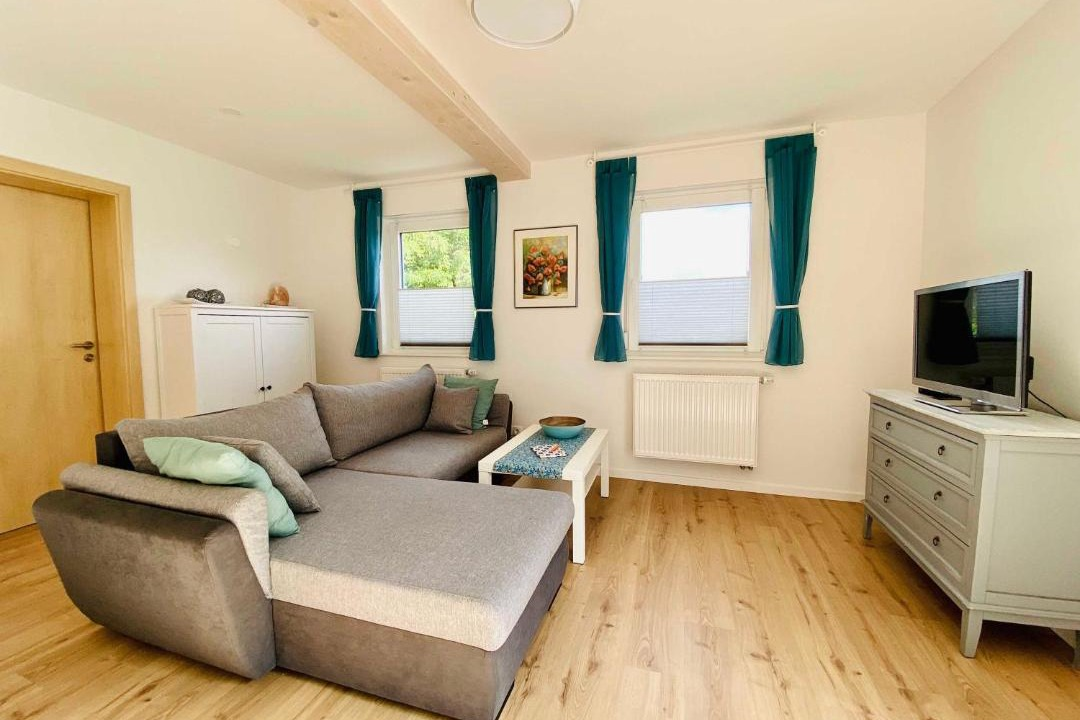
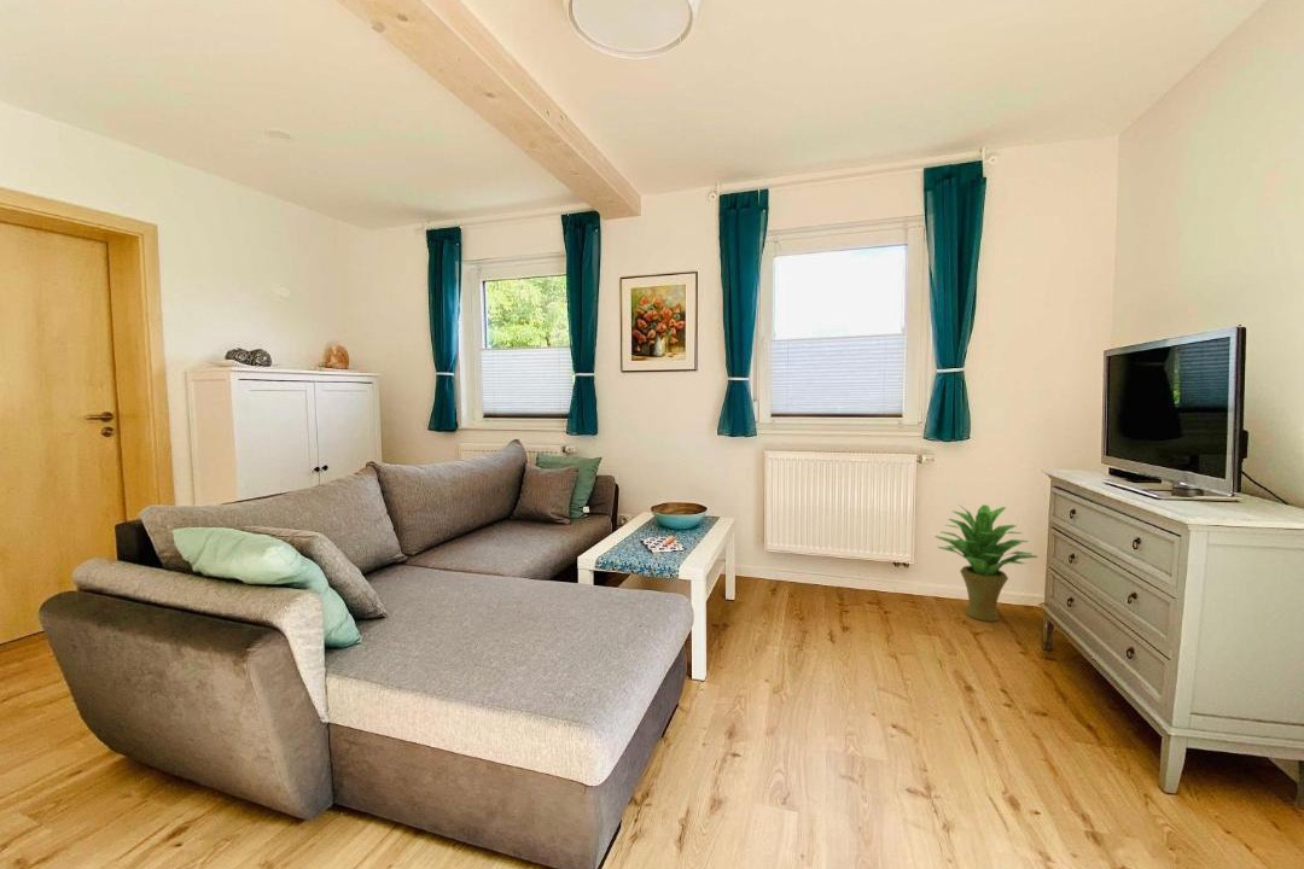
+ potted plant [935,503,1040,623]
